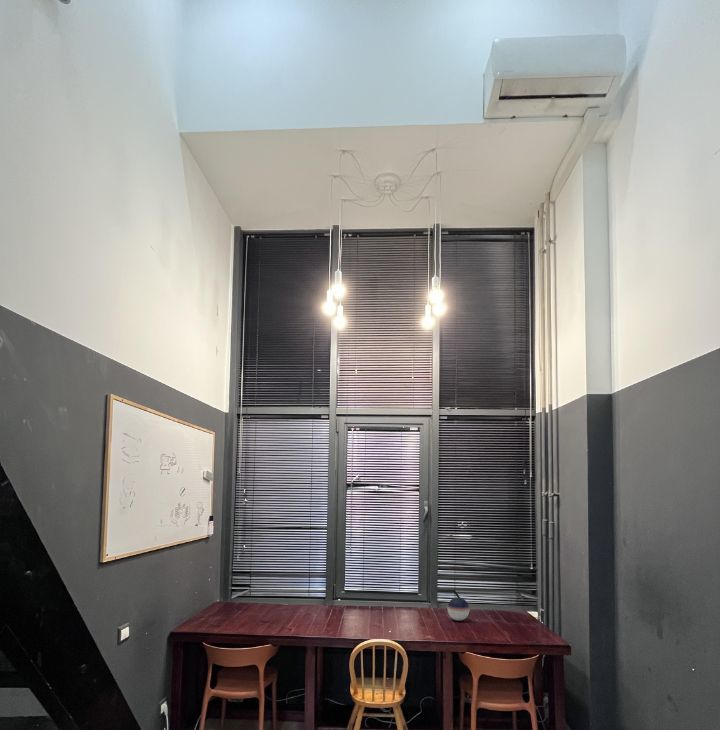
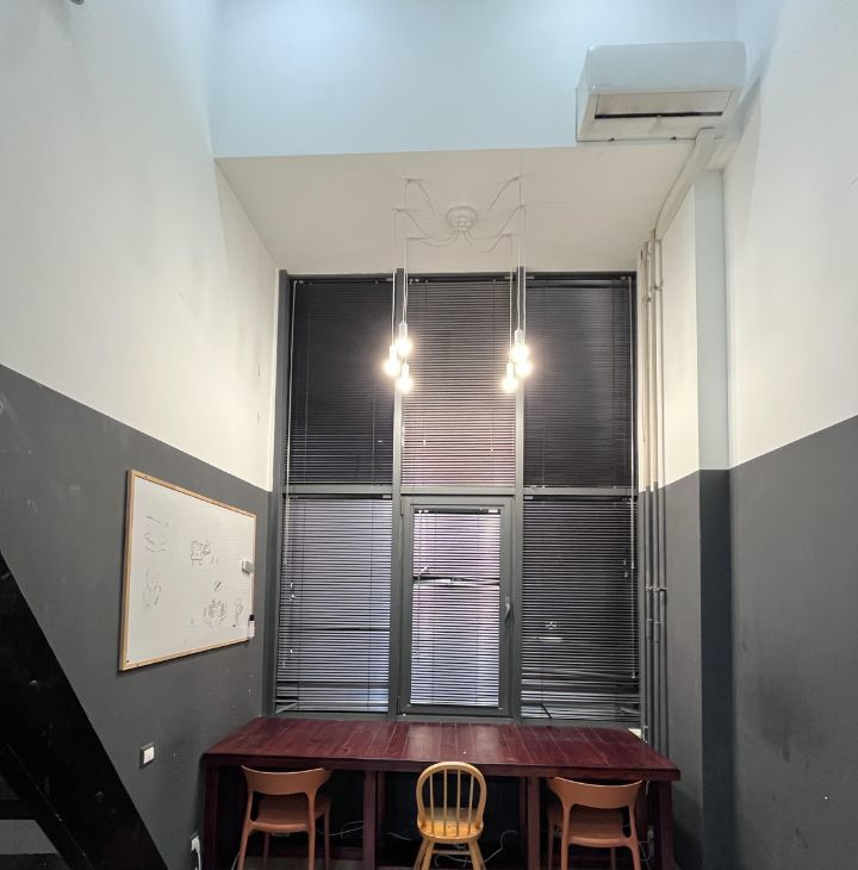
- speaker [446,596,470,622]
